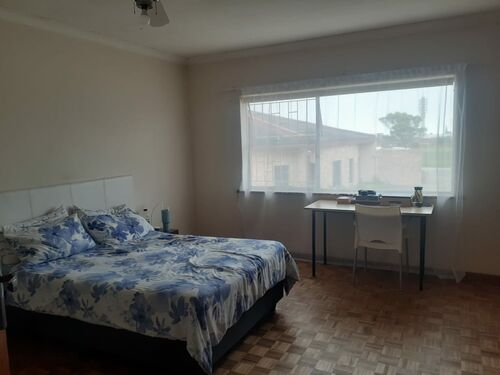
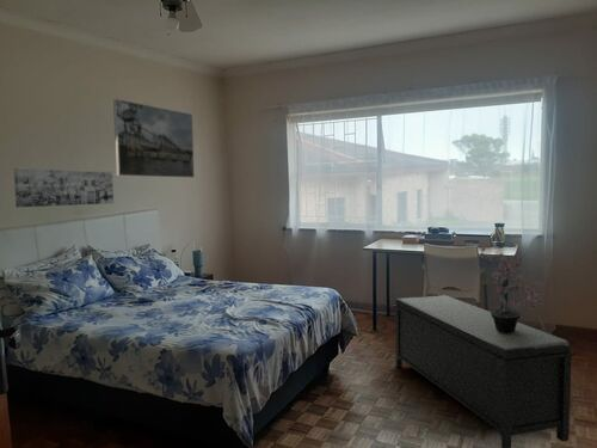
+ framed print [112,98,196,179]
+ potted plant [478,246,547,332]
+ bench [393,294,576,448]
+ wall art [13,167,115,208]
